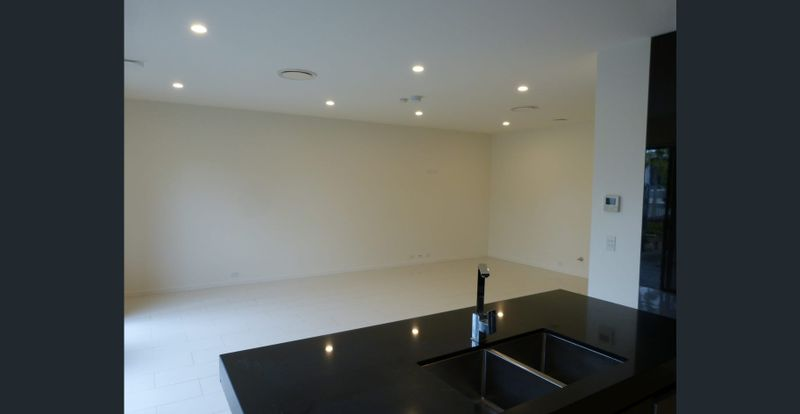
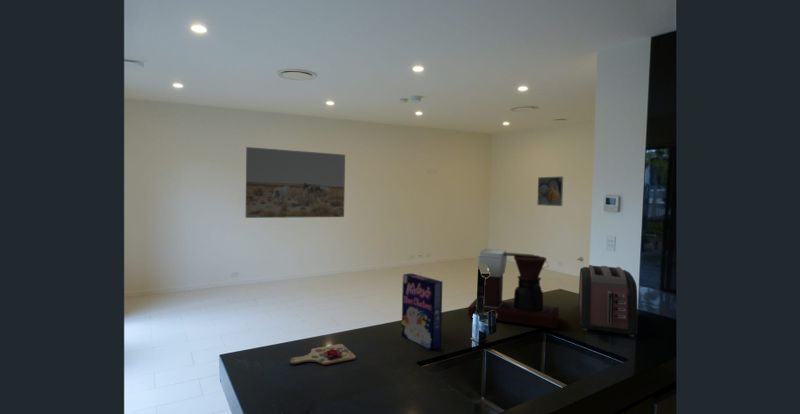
+ wall art [245,146,346,219]
+ cutting board [289,343,357,366]
+ toaster [577,264,639,338]
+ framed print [536,176,564,207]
+ cereal box [401,273,444,350]
+ coffee maker [467,248,560,330]
